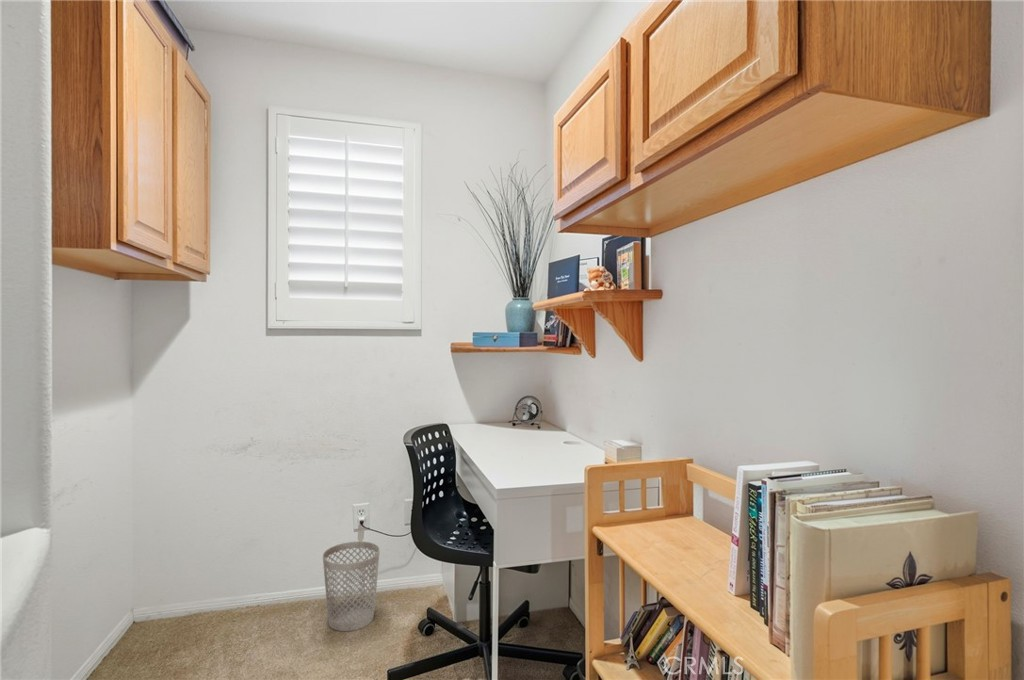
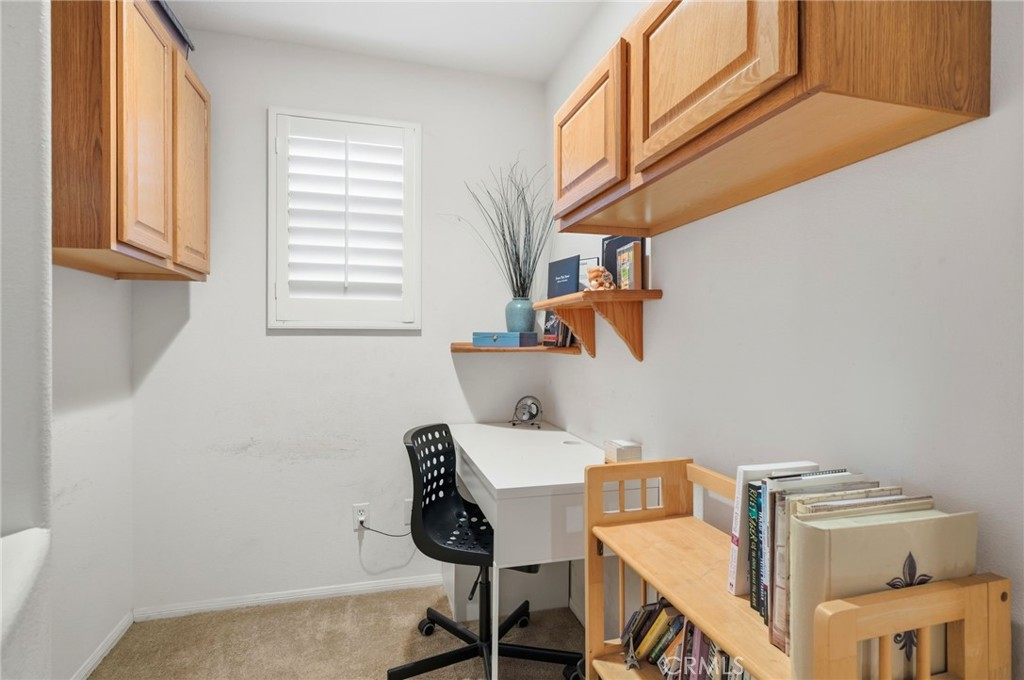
- wastebasket [322,540,381,632]
